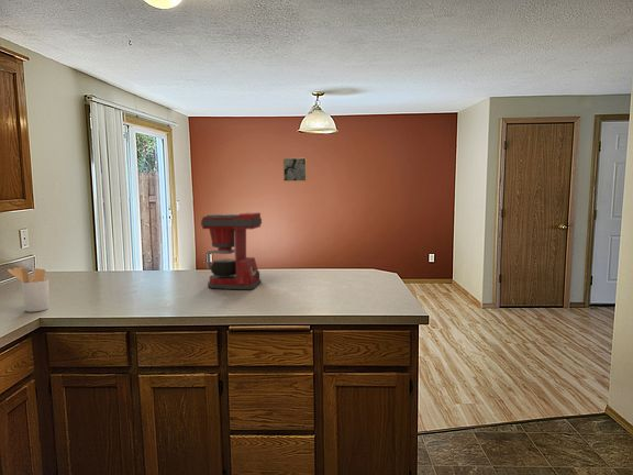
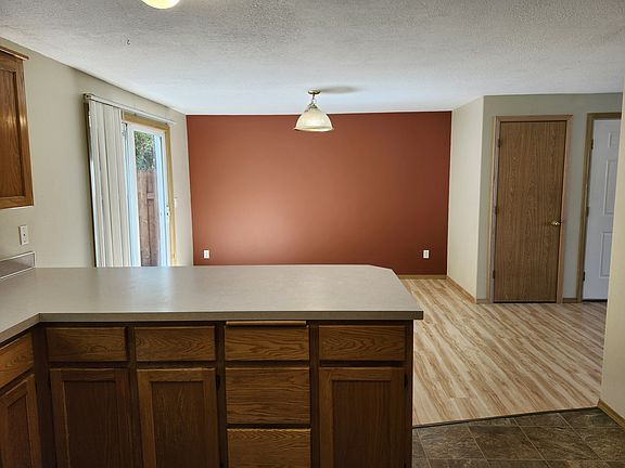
- coffee maker [200,212,263,290]
- utensil holder [7,266,49,313]
- wall art [282,156,308,183]
